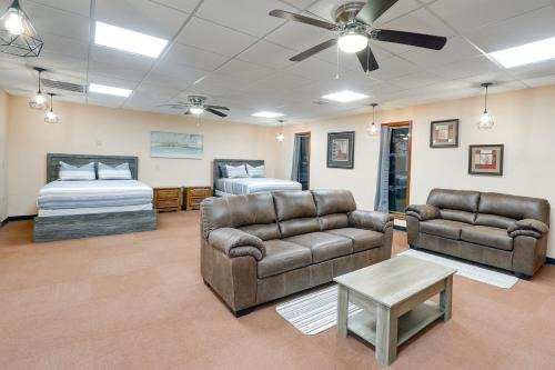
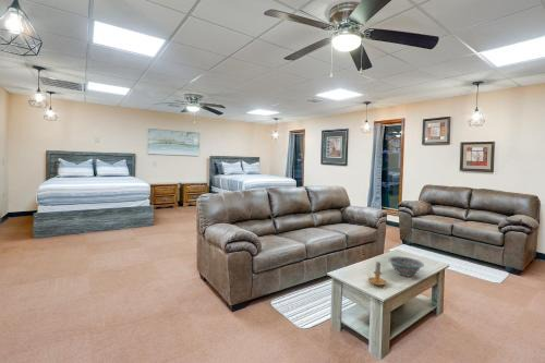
+ candle [366,261,388,287]
+ decorative bowl [387,255,425,277]
